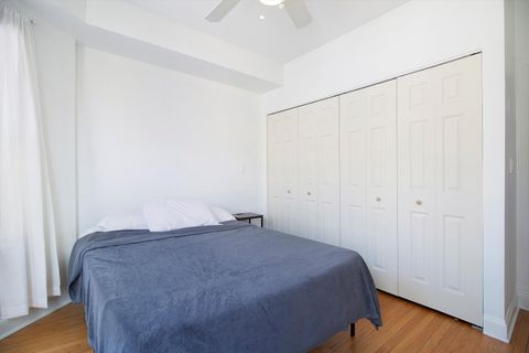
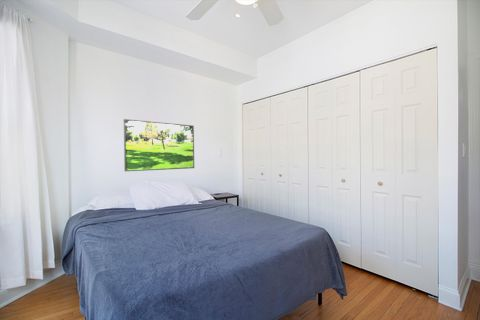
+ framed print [123,118,195,172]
